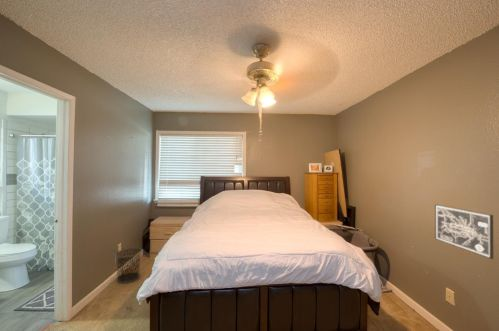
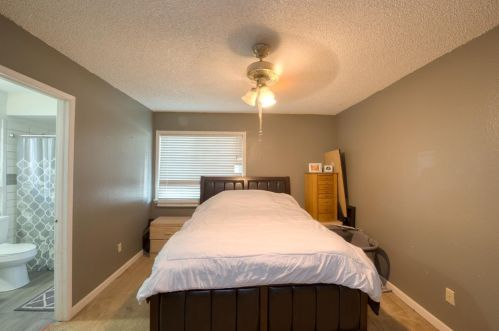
- wall art [434,203,494,260]
- waste bin [114,247,143,284]
